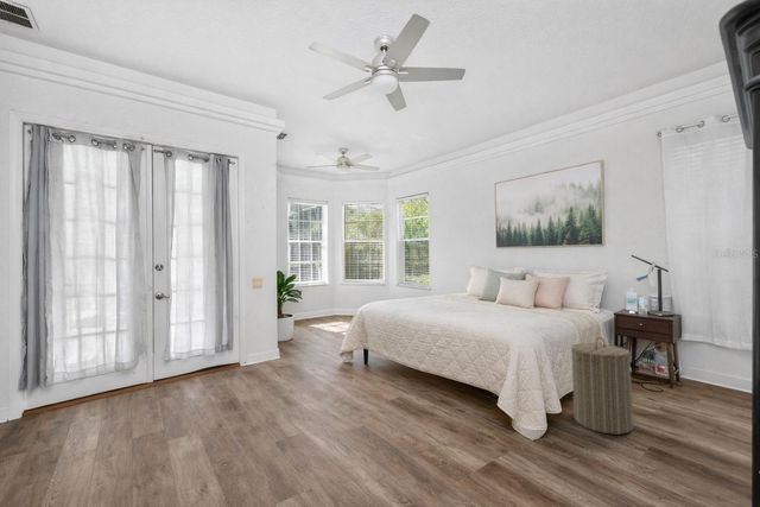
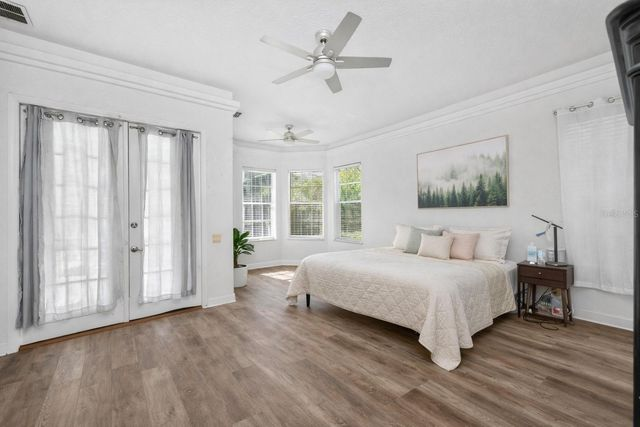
- laundry hamper [570,336,634,436]
